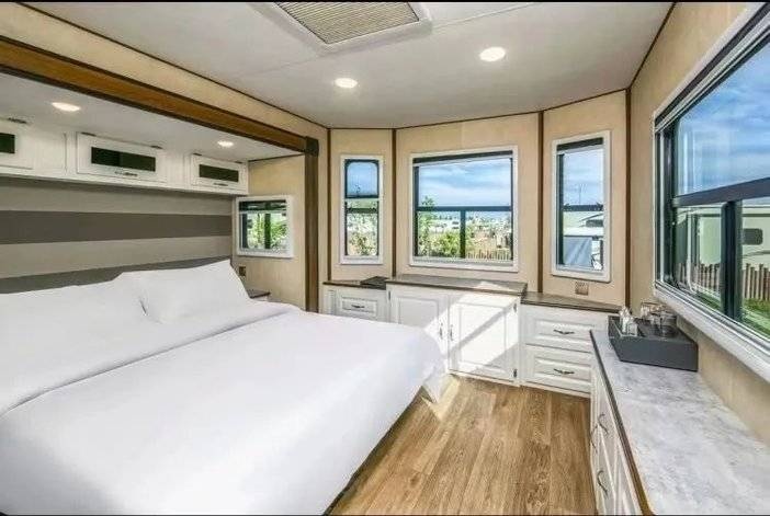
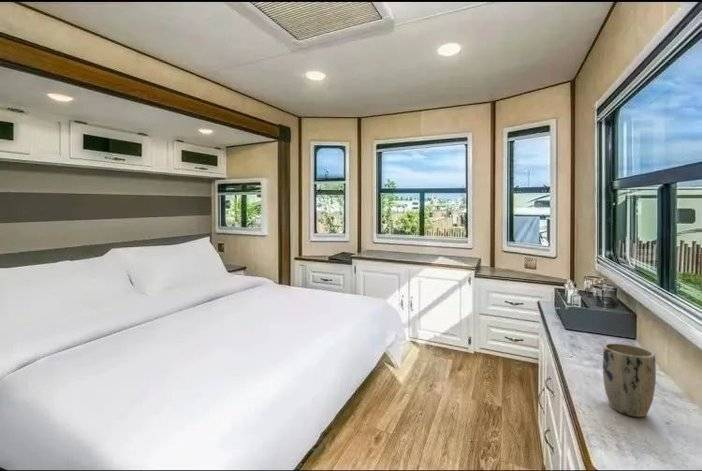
+ plant pot [602,342,657,418]
